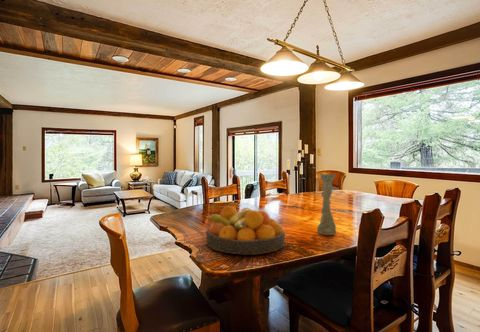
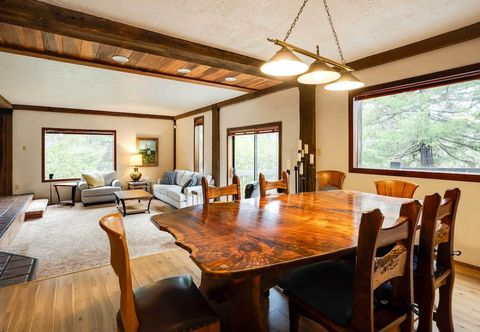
- fruit bowl [203,205,286,255]
- vase [316,173,337,236]
